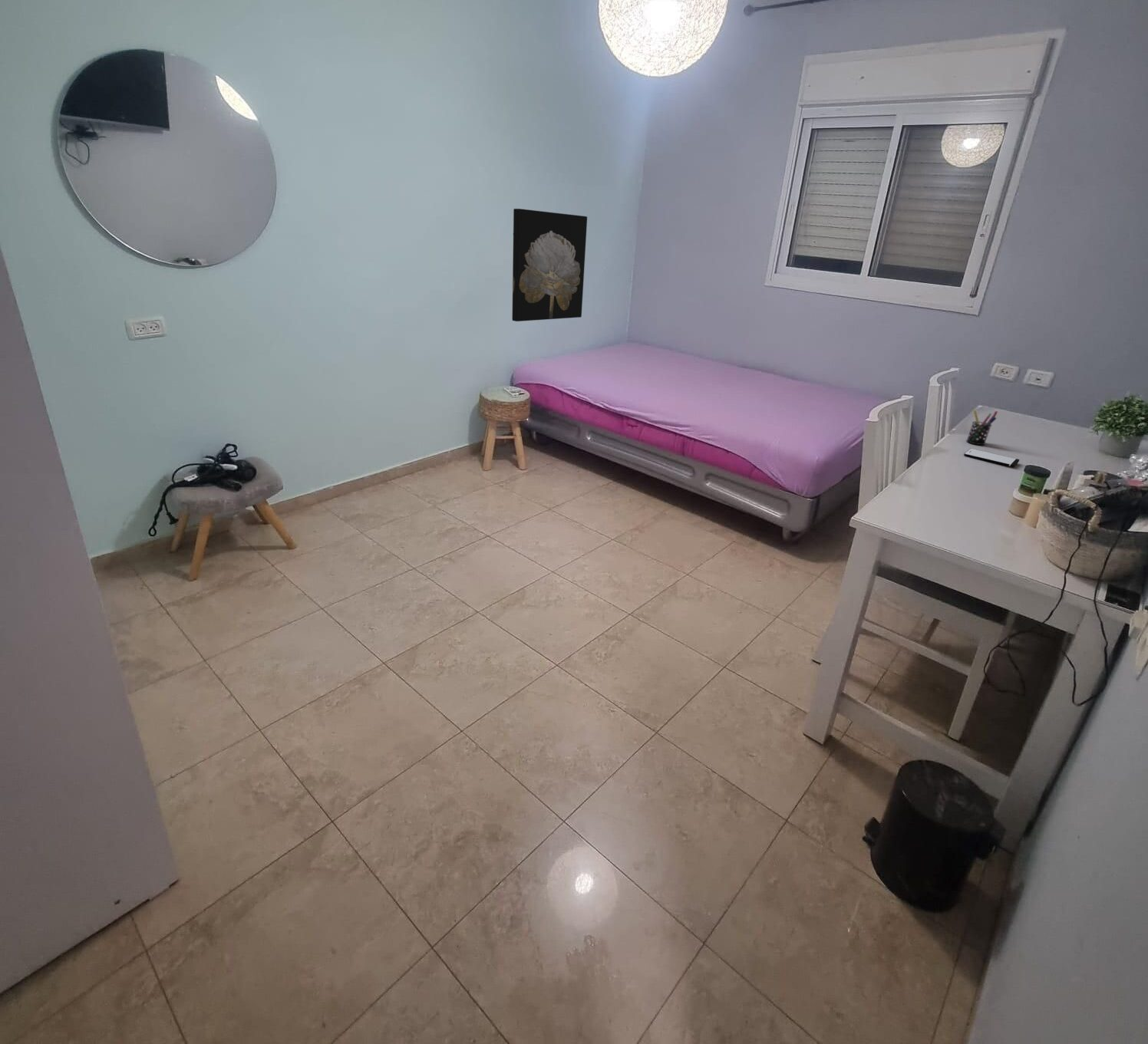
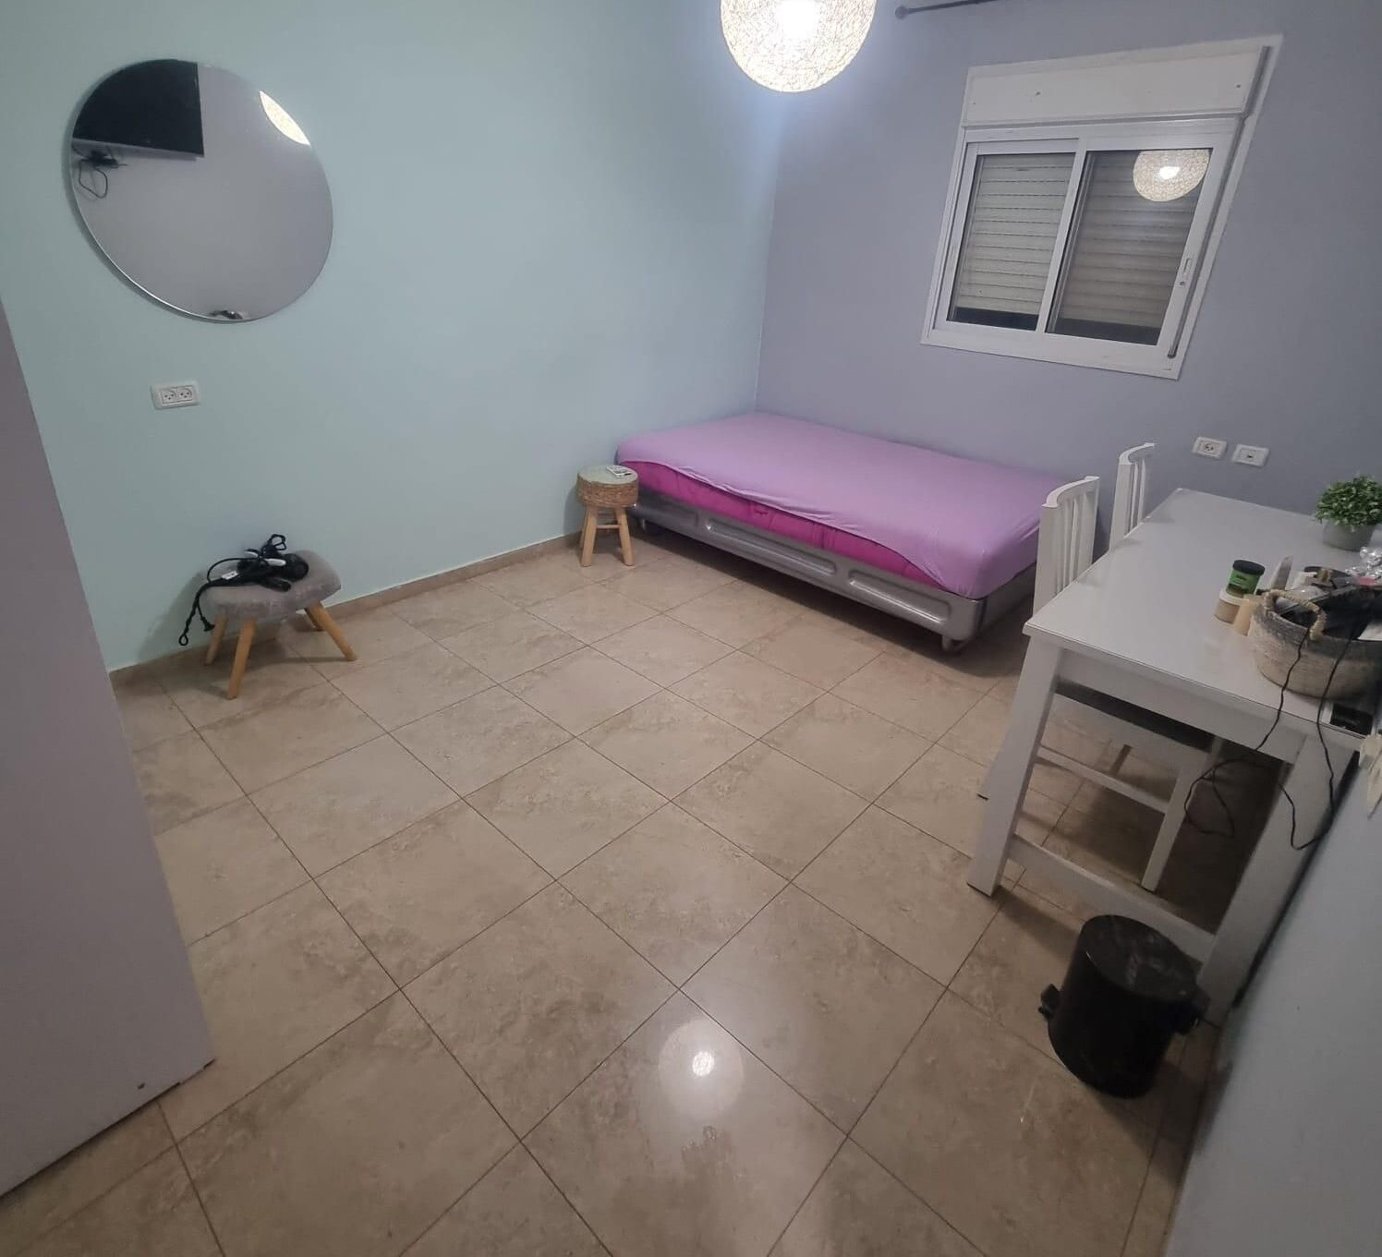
- wall art [512,208,588,322]
- pen holder [965,410,998,446]
- smartphone [963,448,1020,467]
